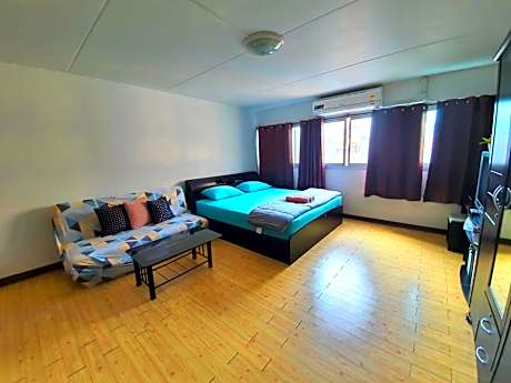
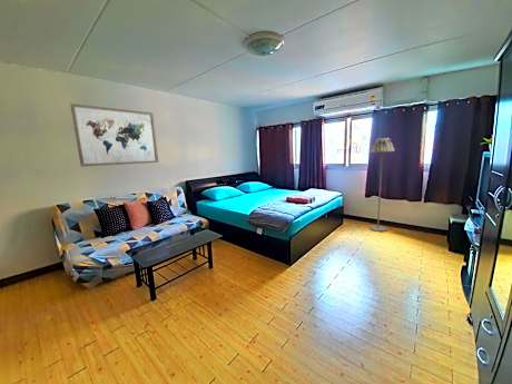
+ wall art [69,102,159,168]
+ floor lamp [368,137,396,233]
